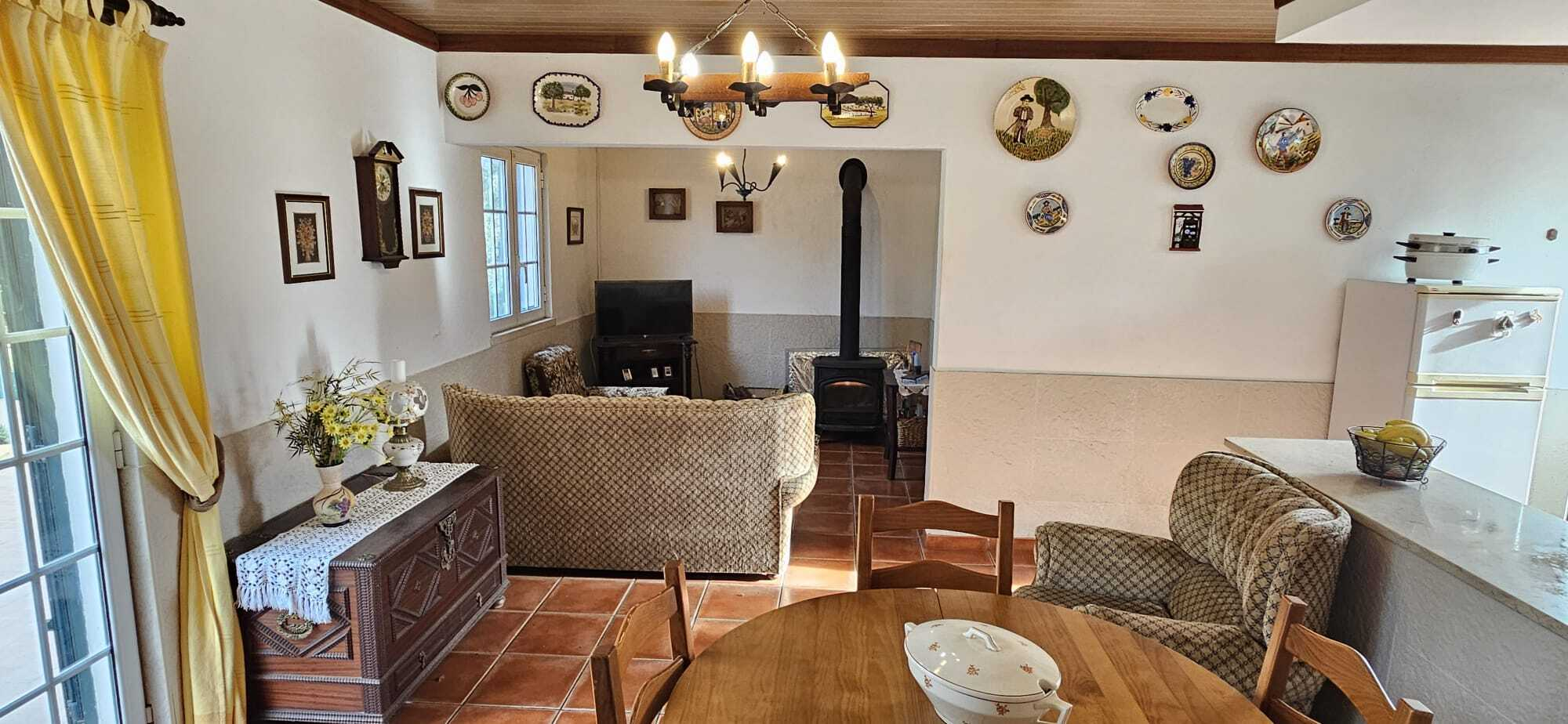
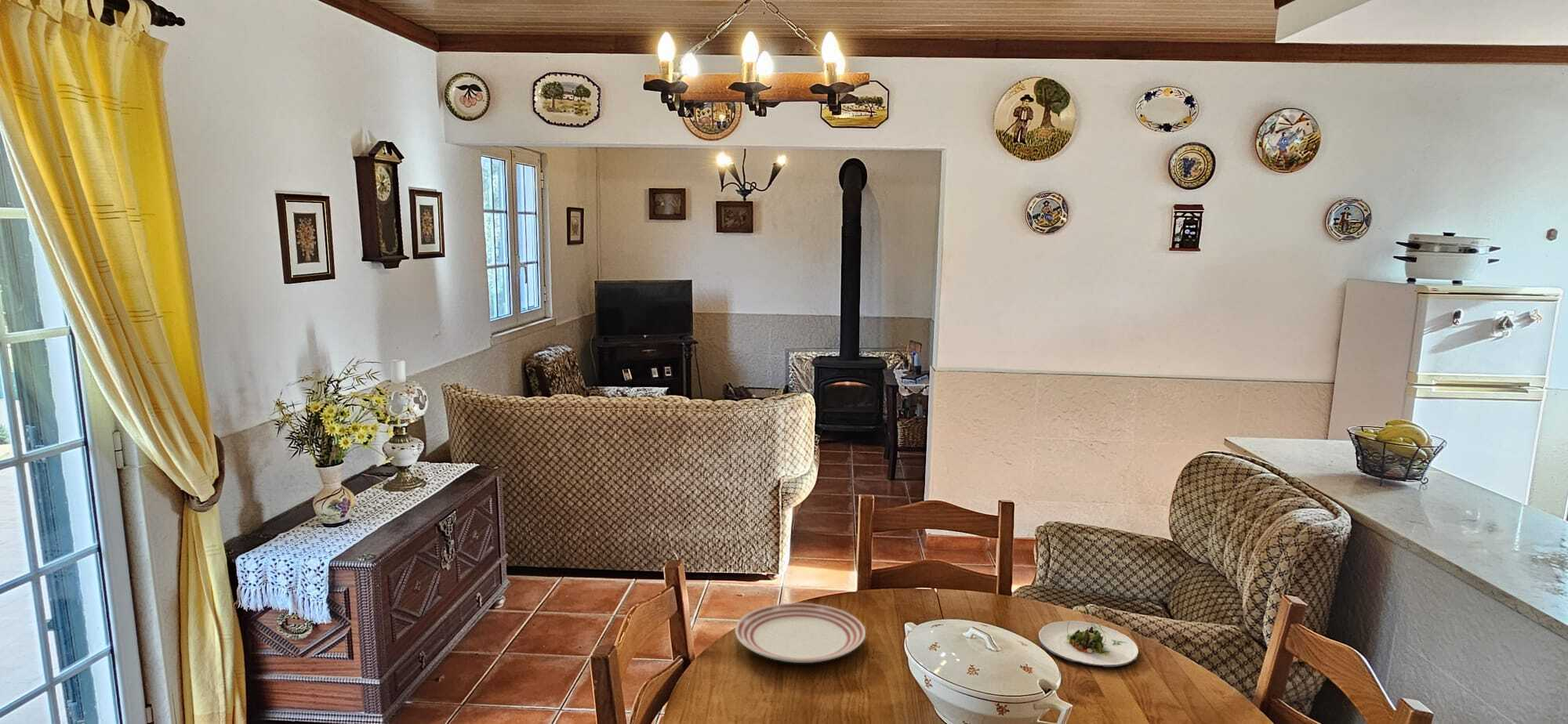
+ salad plate [1038,620,1139,668]
+ dinner plate [735,603,866,664]
